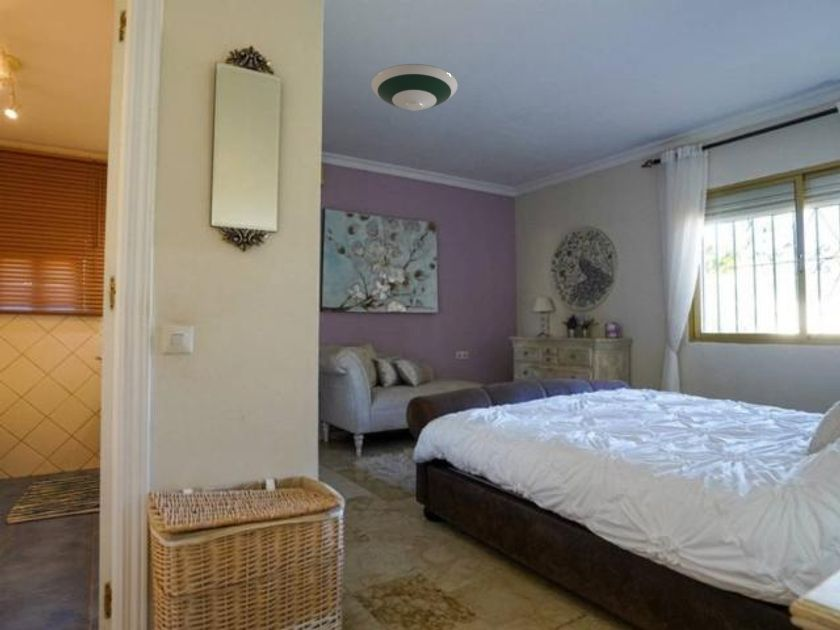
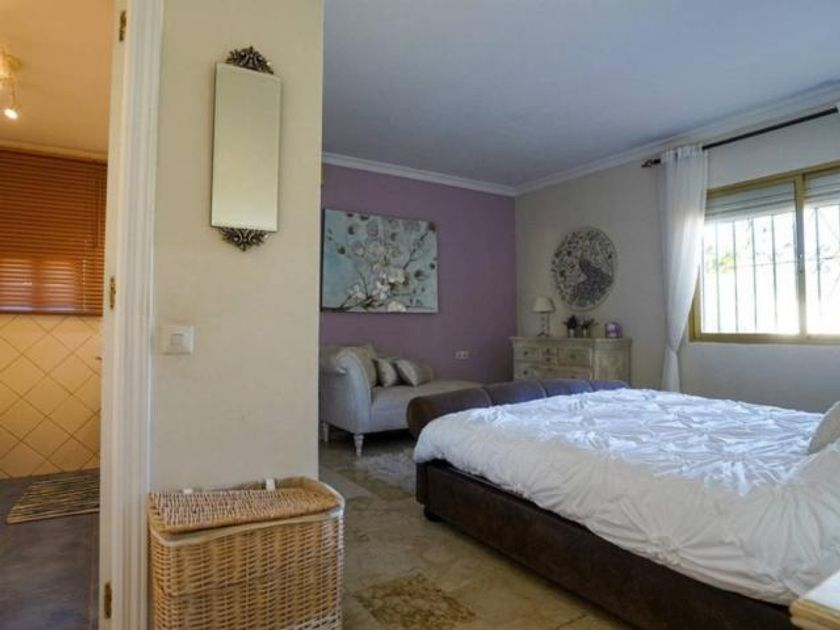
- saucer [370,63,459,112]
